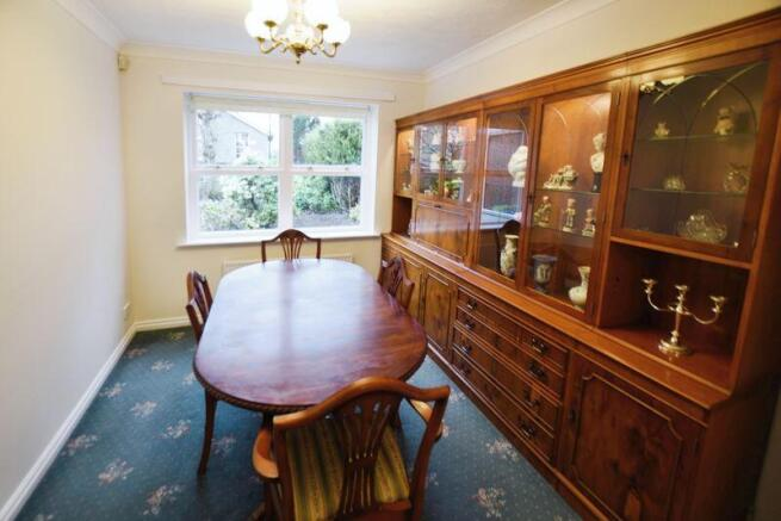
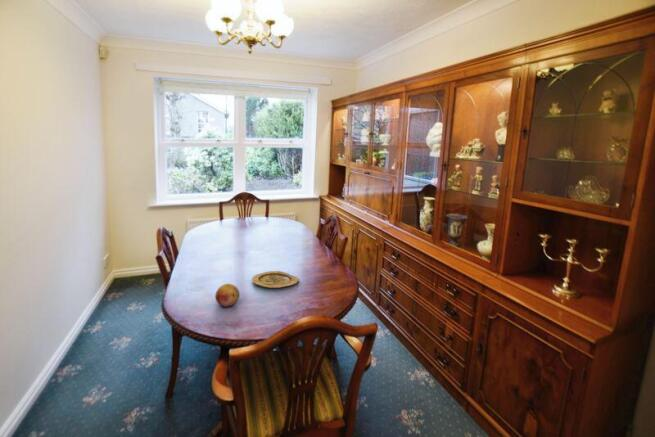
+ fruit [214,283,240,308]
+ plate [251,270,300,289]
